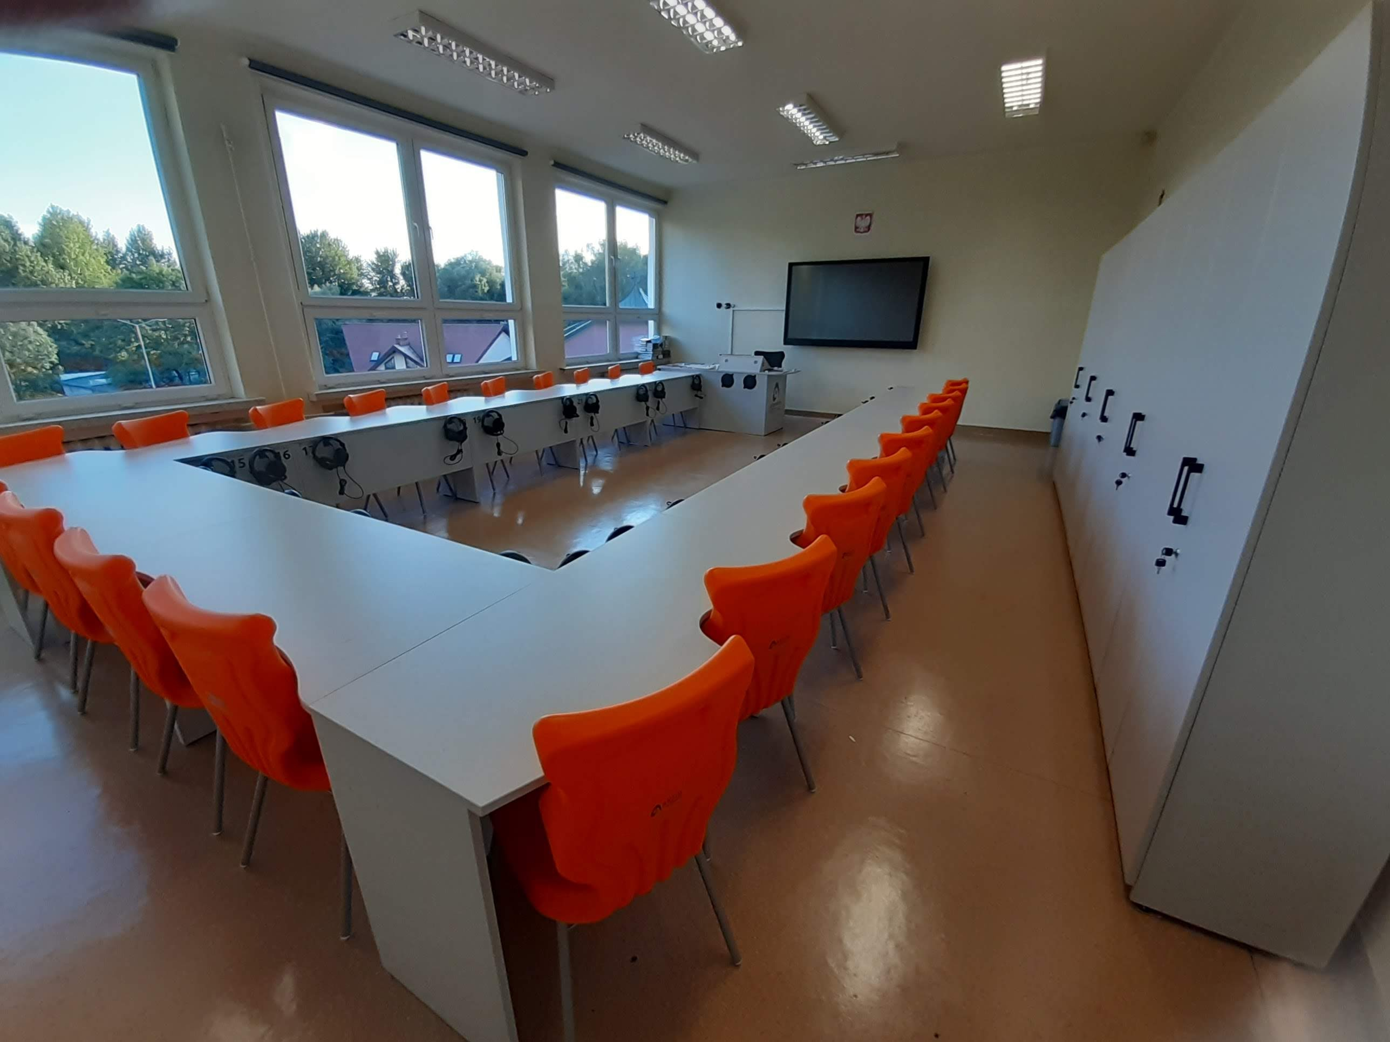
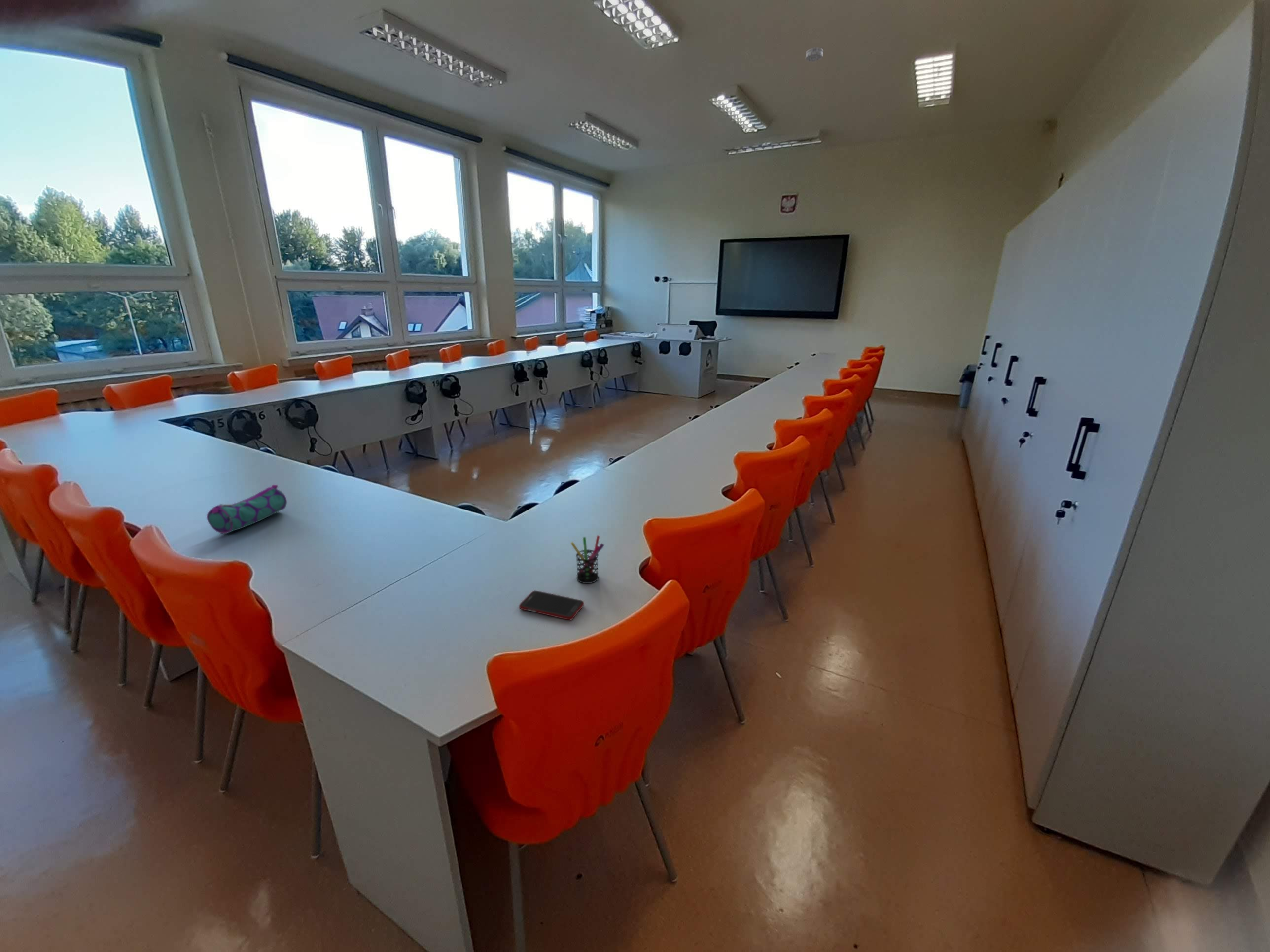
+ smoke detector [805,47,824,62]
+ pencil case [206,484,287,534]
+ pen holder [570,535,605,584]
+ cell phone [519,590,585,621]
